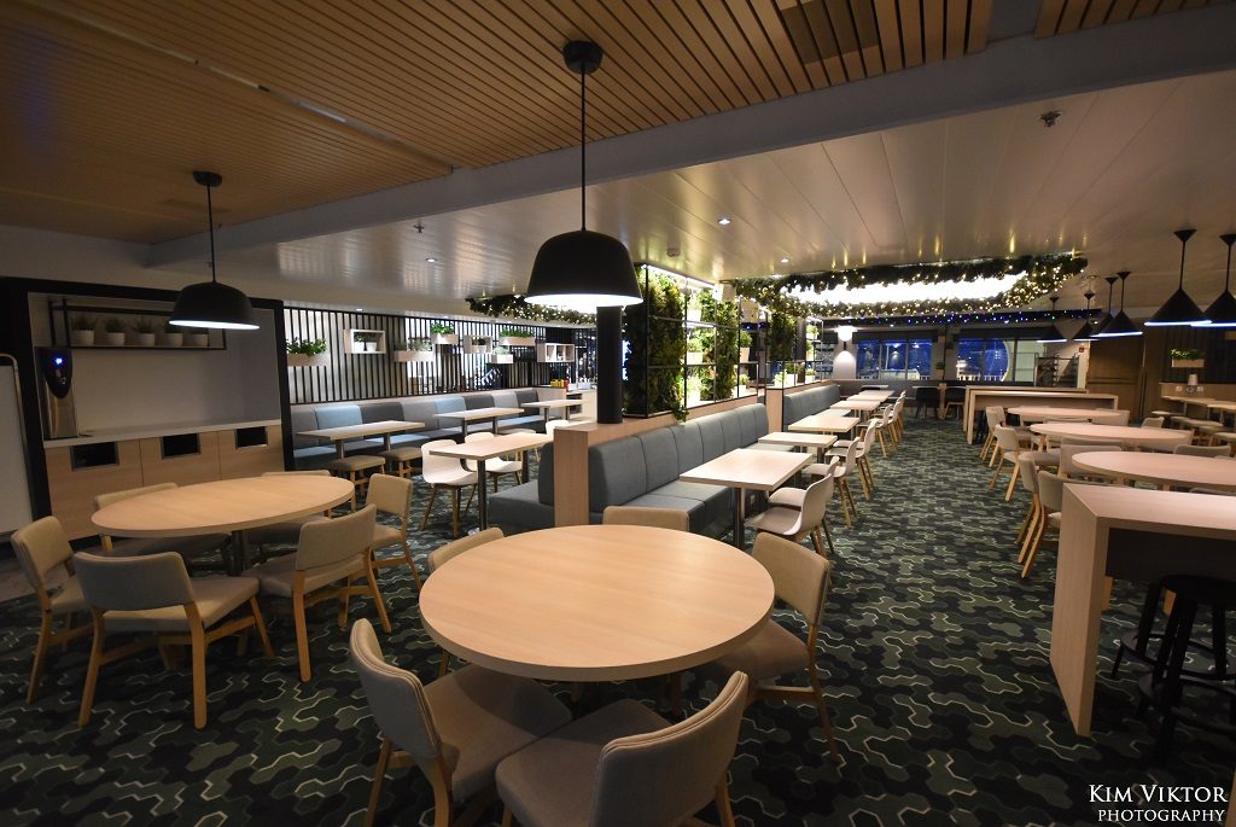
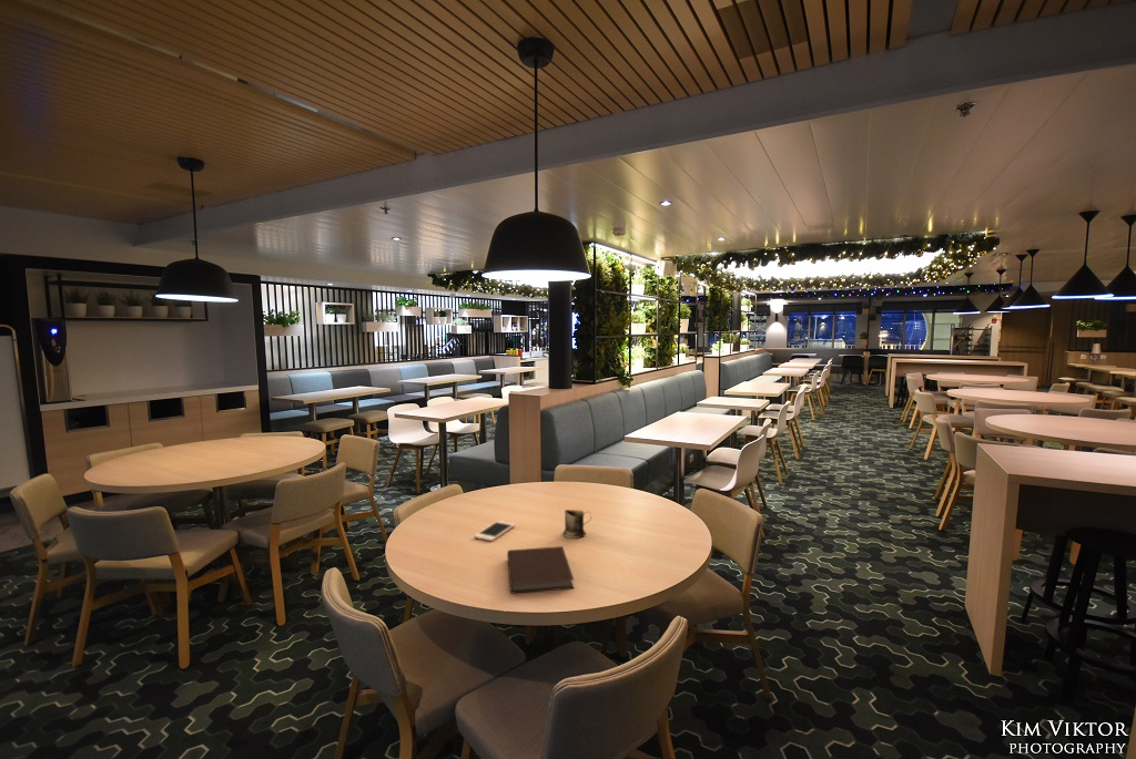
+ notebook [506,545,575,594]
+ cell phone [474,520,516,543]
+ mug [562,509,592,540]
